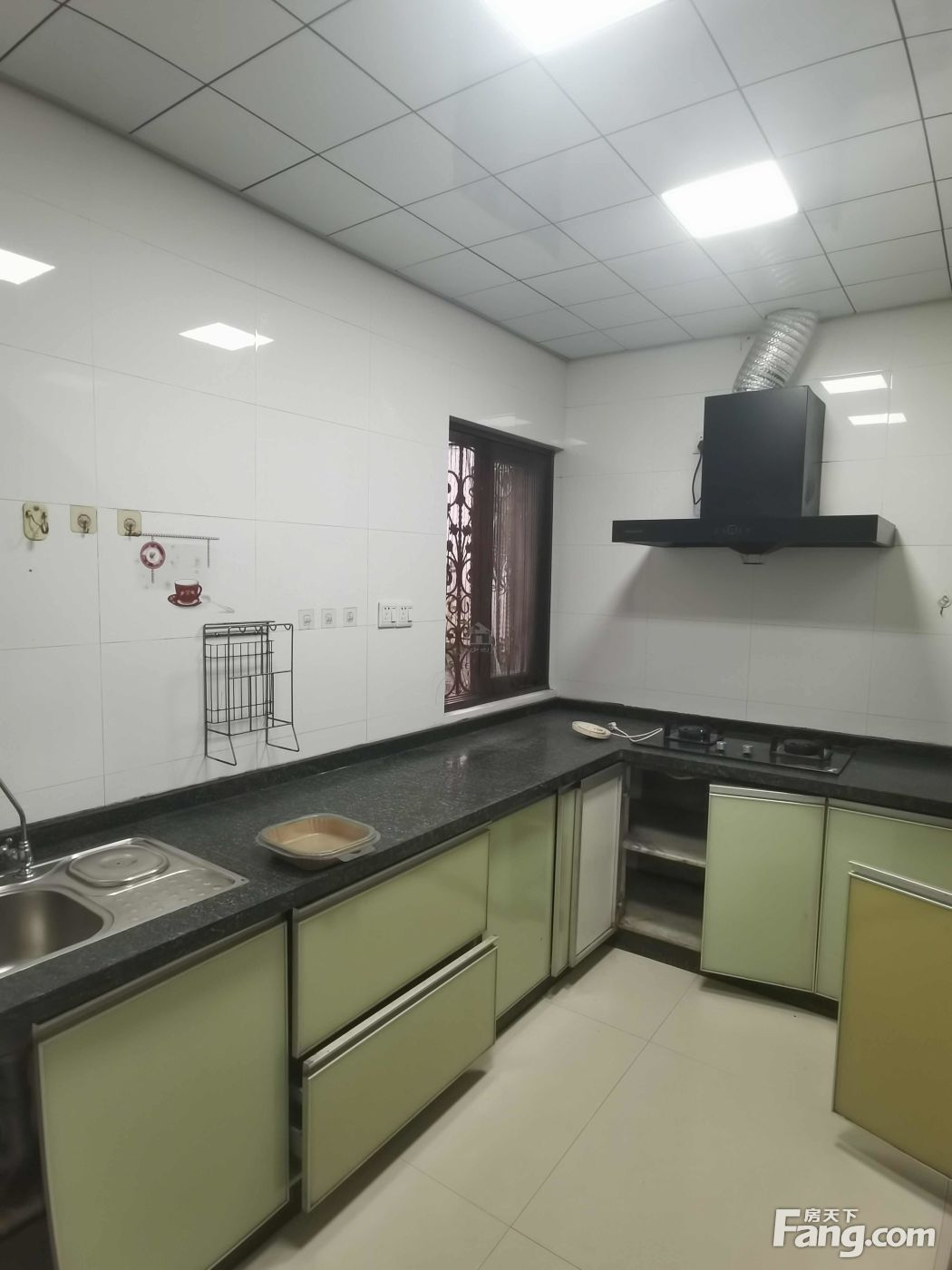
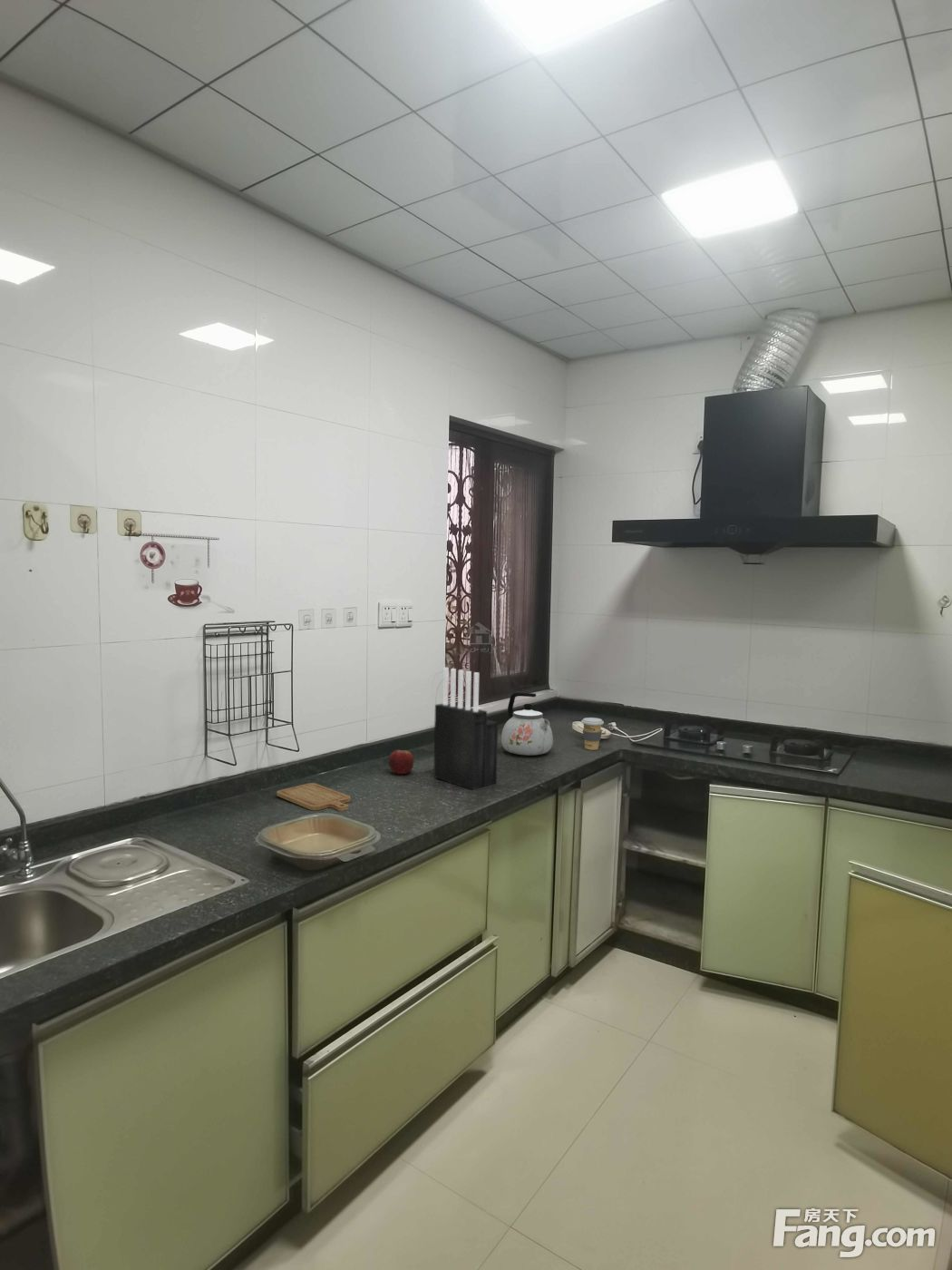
+ chopping board [276,782,352,812]
+ coffee cup [580,717,605,751]
+ fruit [388,748,414,775]
+ kettle [500,691,554,757]
+ knife block [432,667,499,791]
